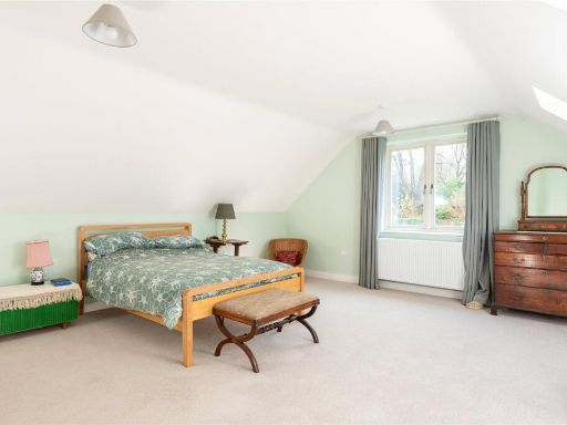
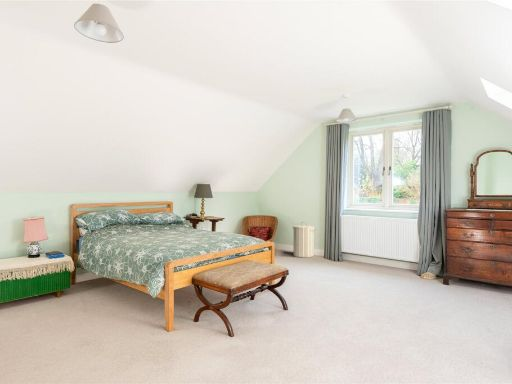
+ laundry hamper [292,221,316,259]
